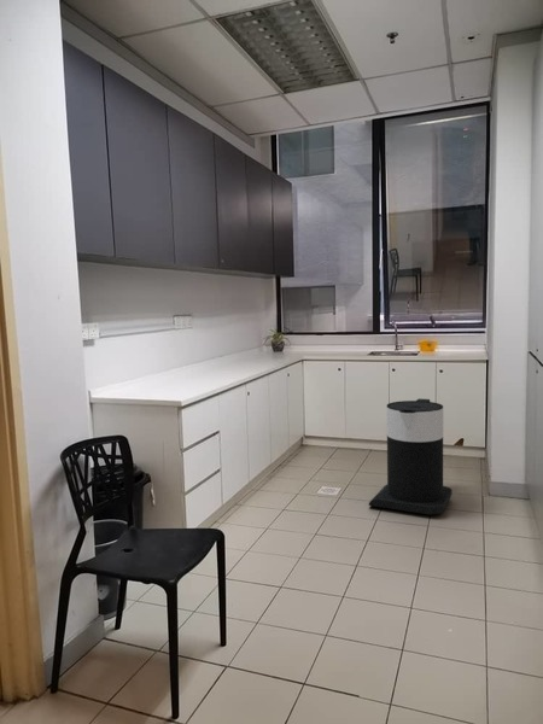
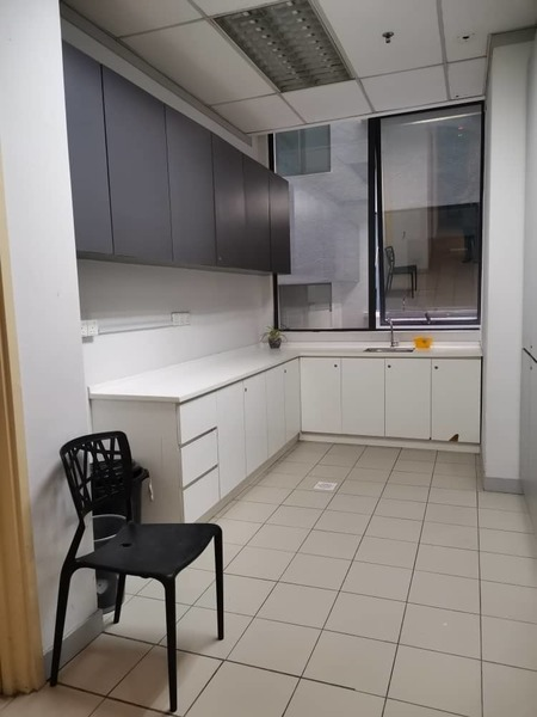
- trash can [368,397,454,515]
